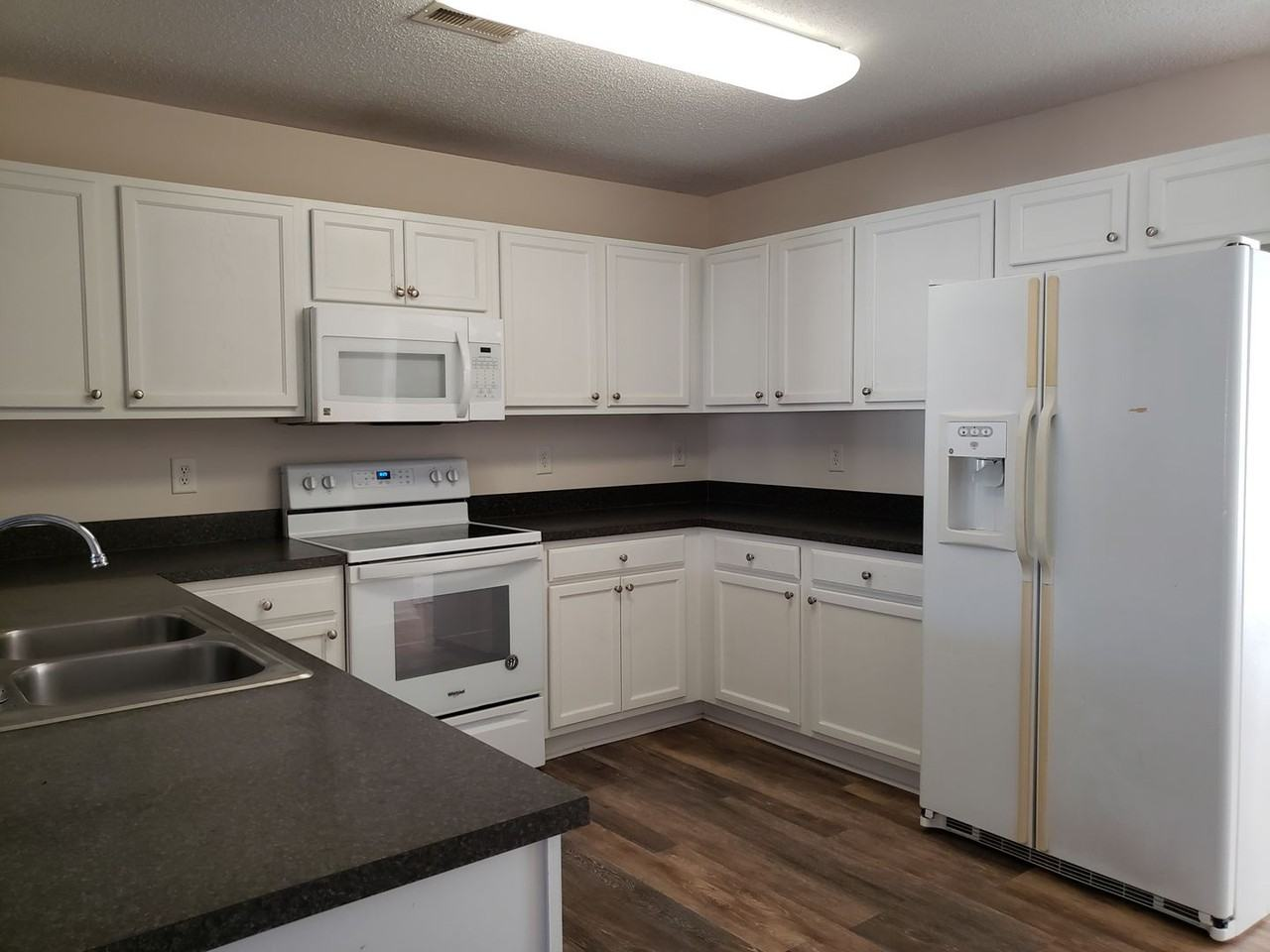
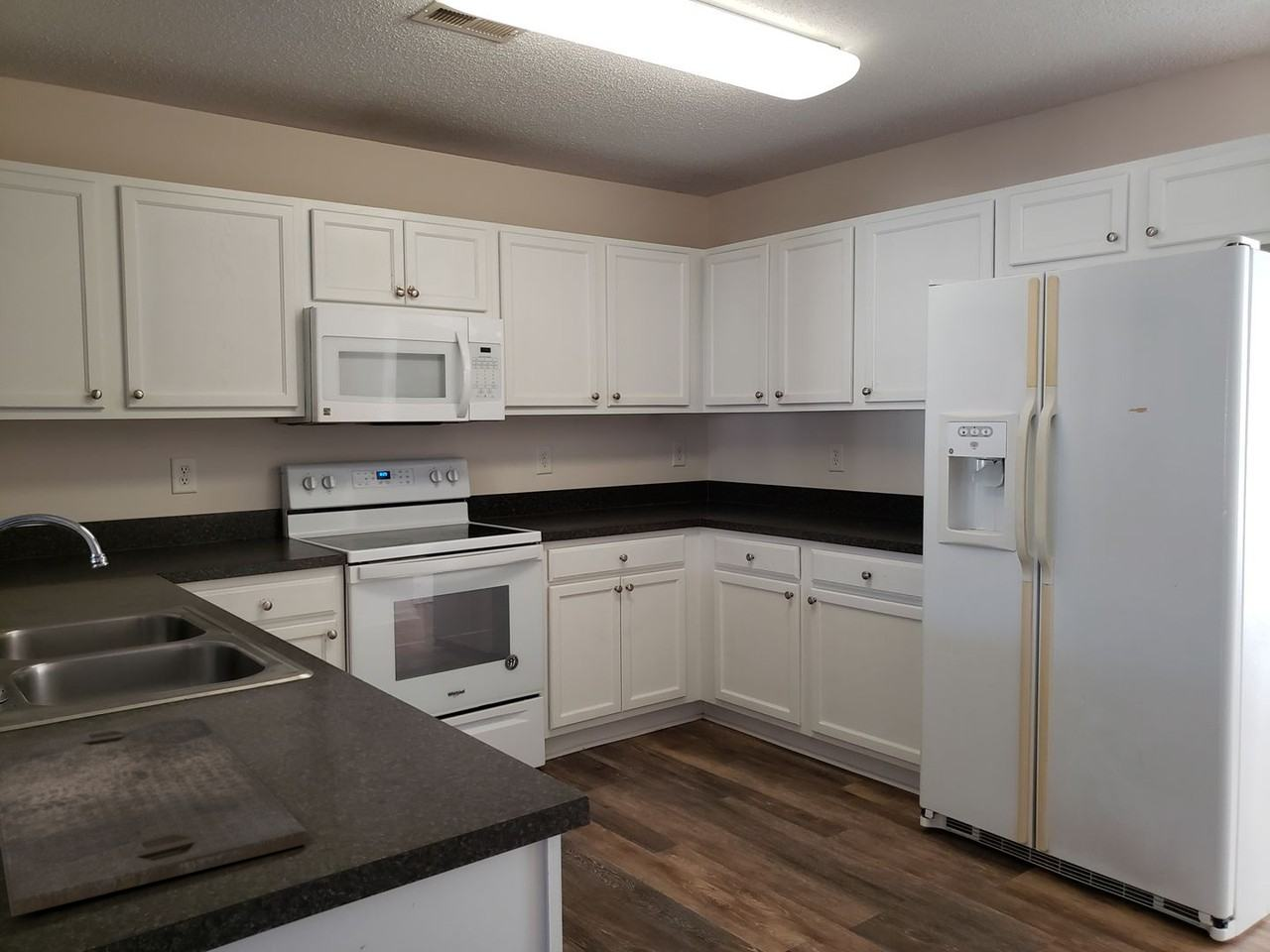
+ cutting board [0,714,310,918]
